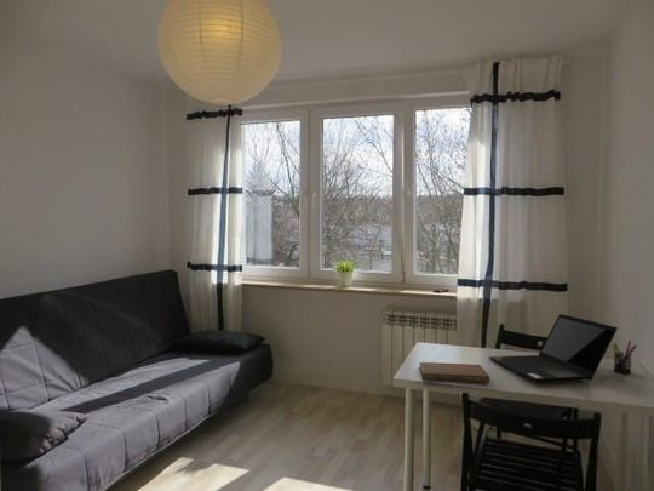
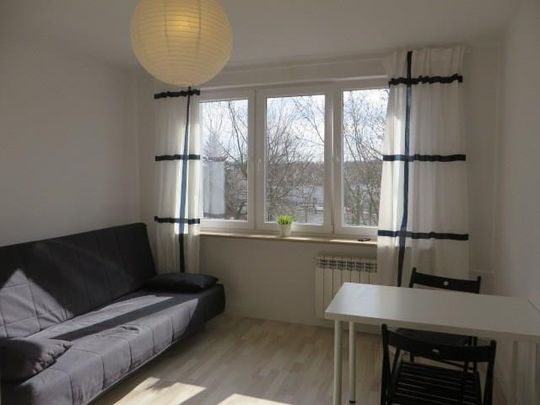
- notebook [418,361,490,384]
- laptop computer [487,313,619,383]
- pen holder [612,339,638,375]
